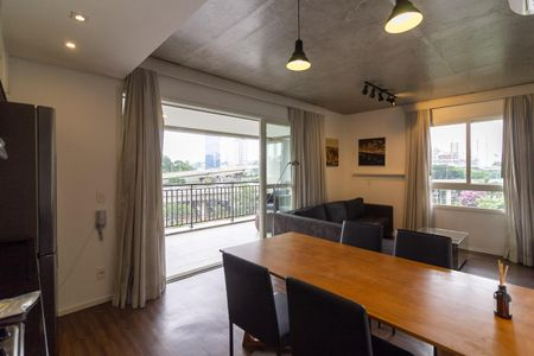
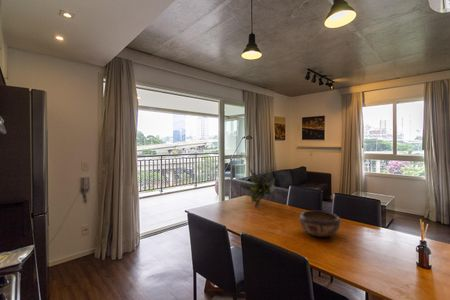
+ plant [238,164,277,208]
+ decorative bowl [298,210,342,238]
